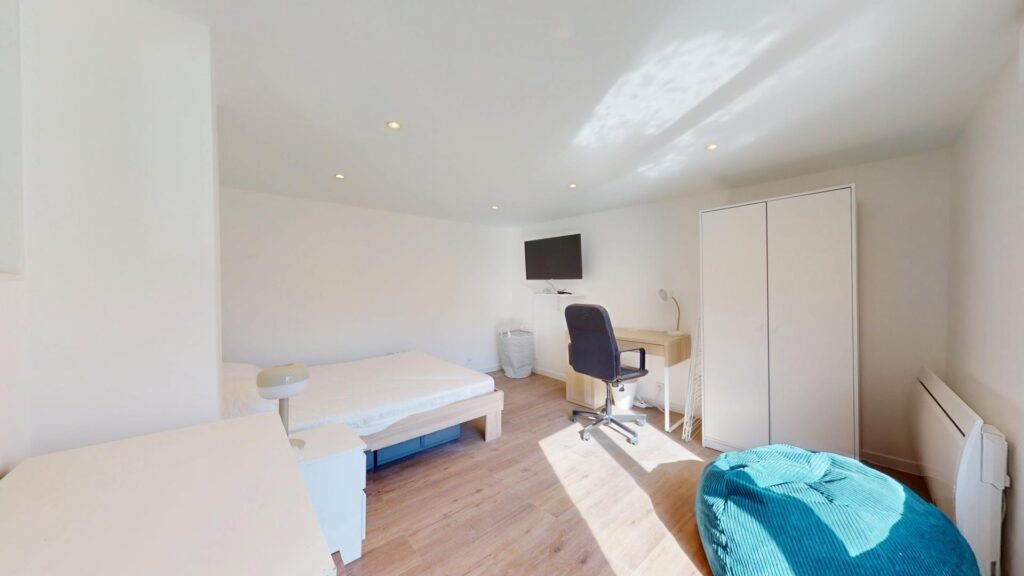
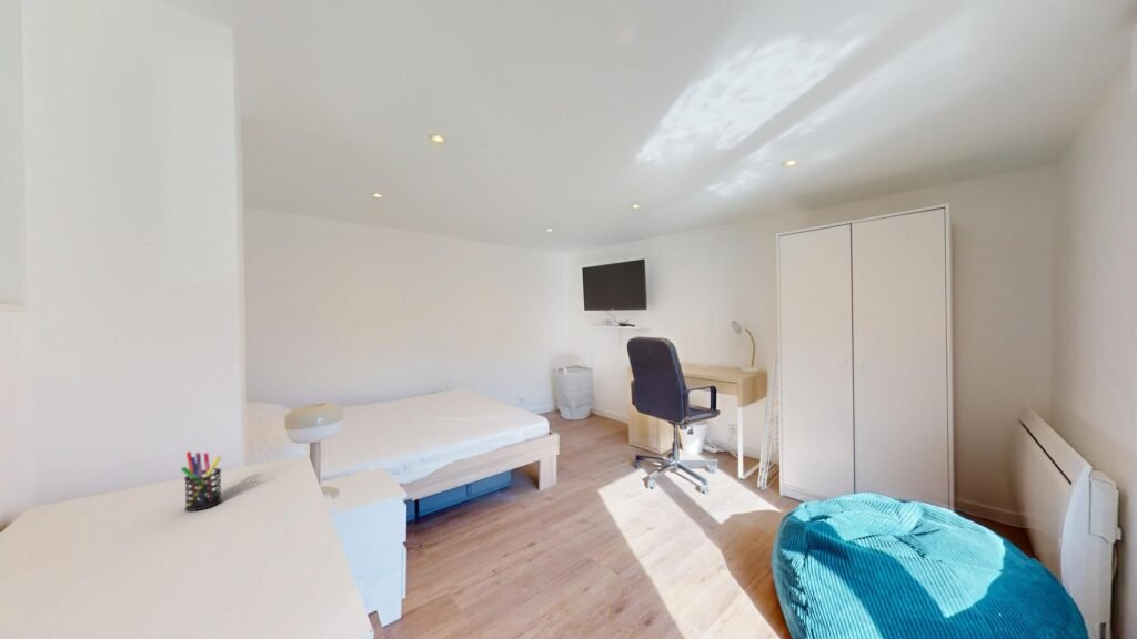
+ pen holder [180,450,223,513]
